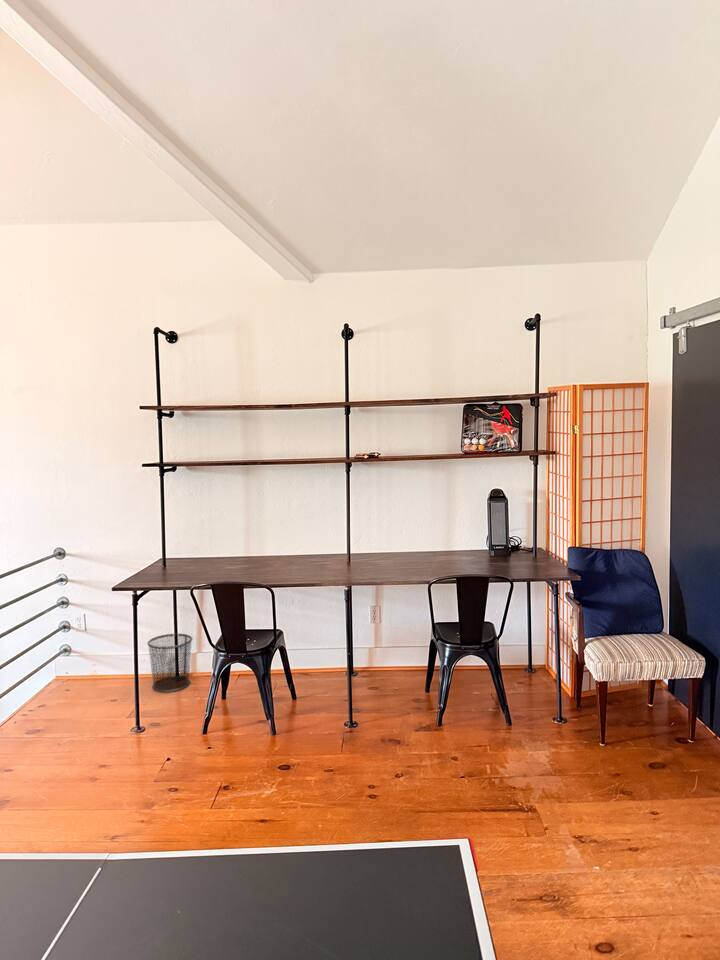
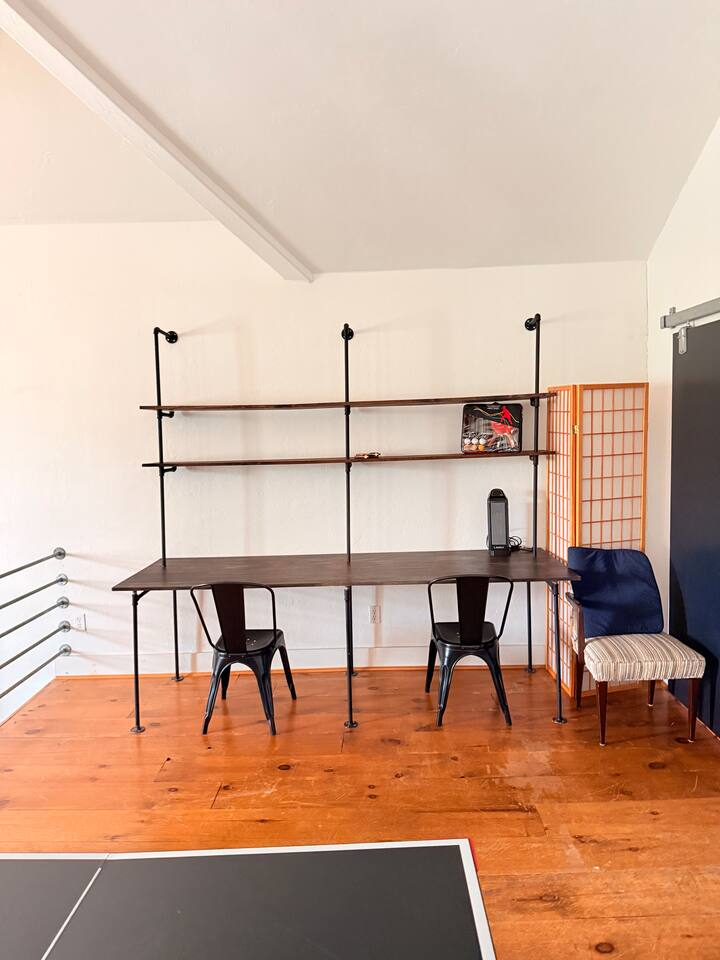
- waste bin [146,633,193,693]
